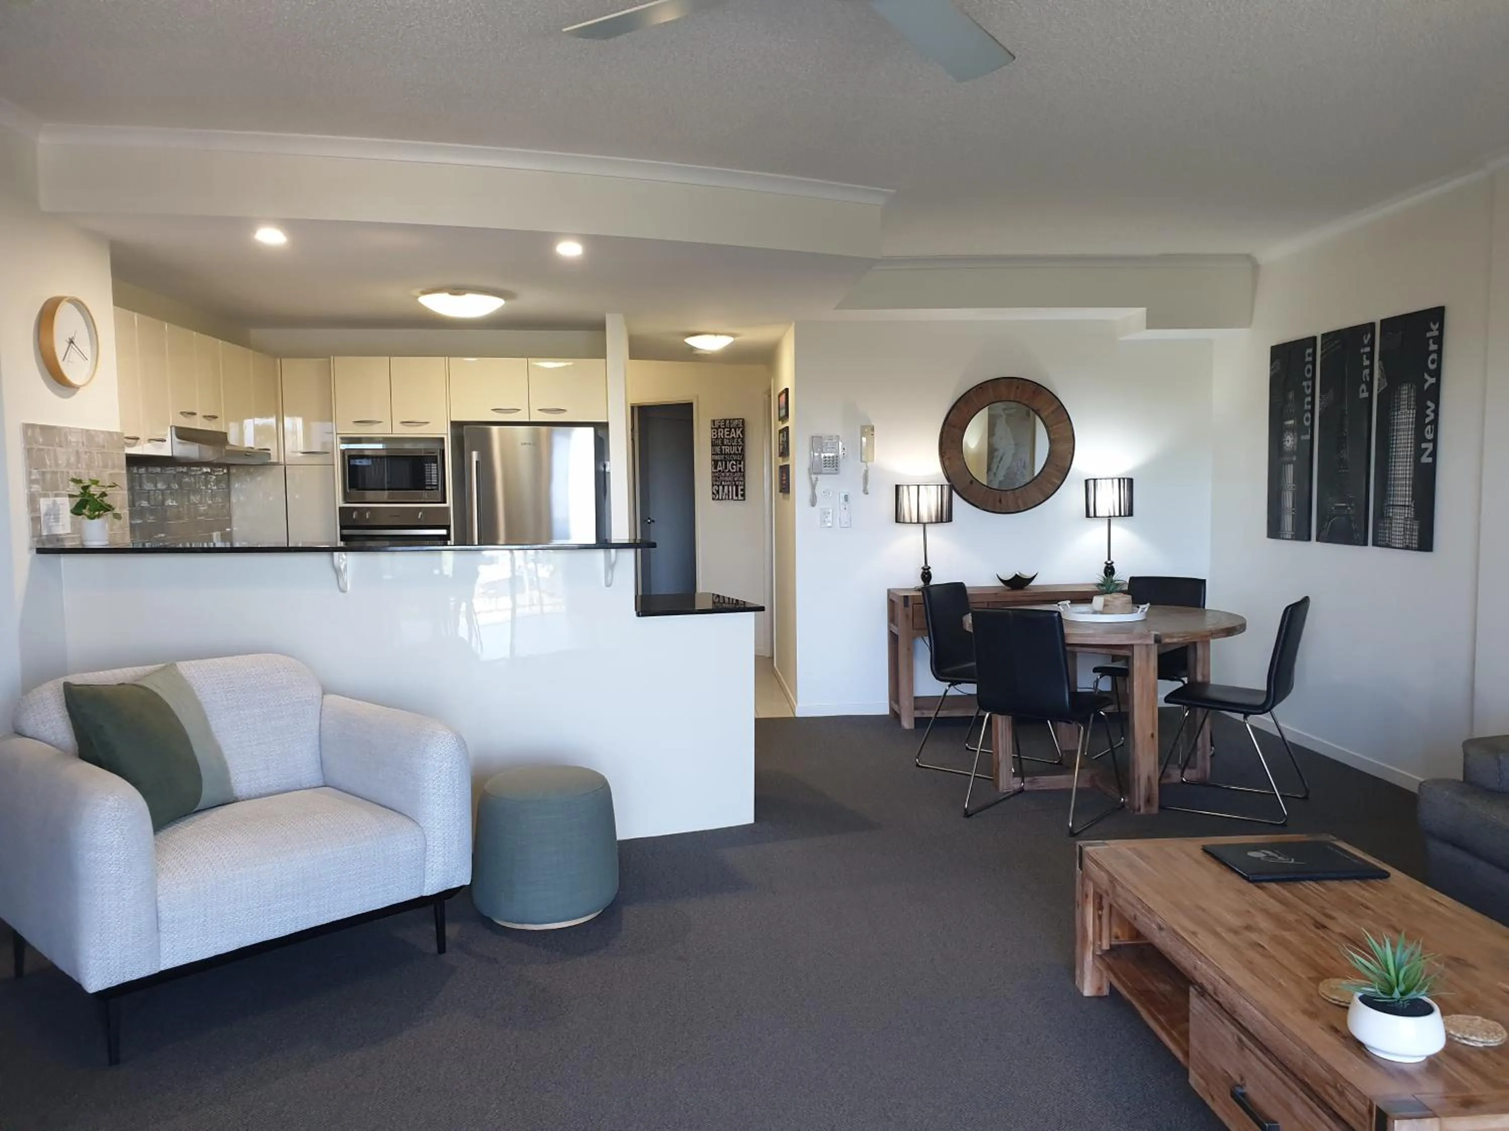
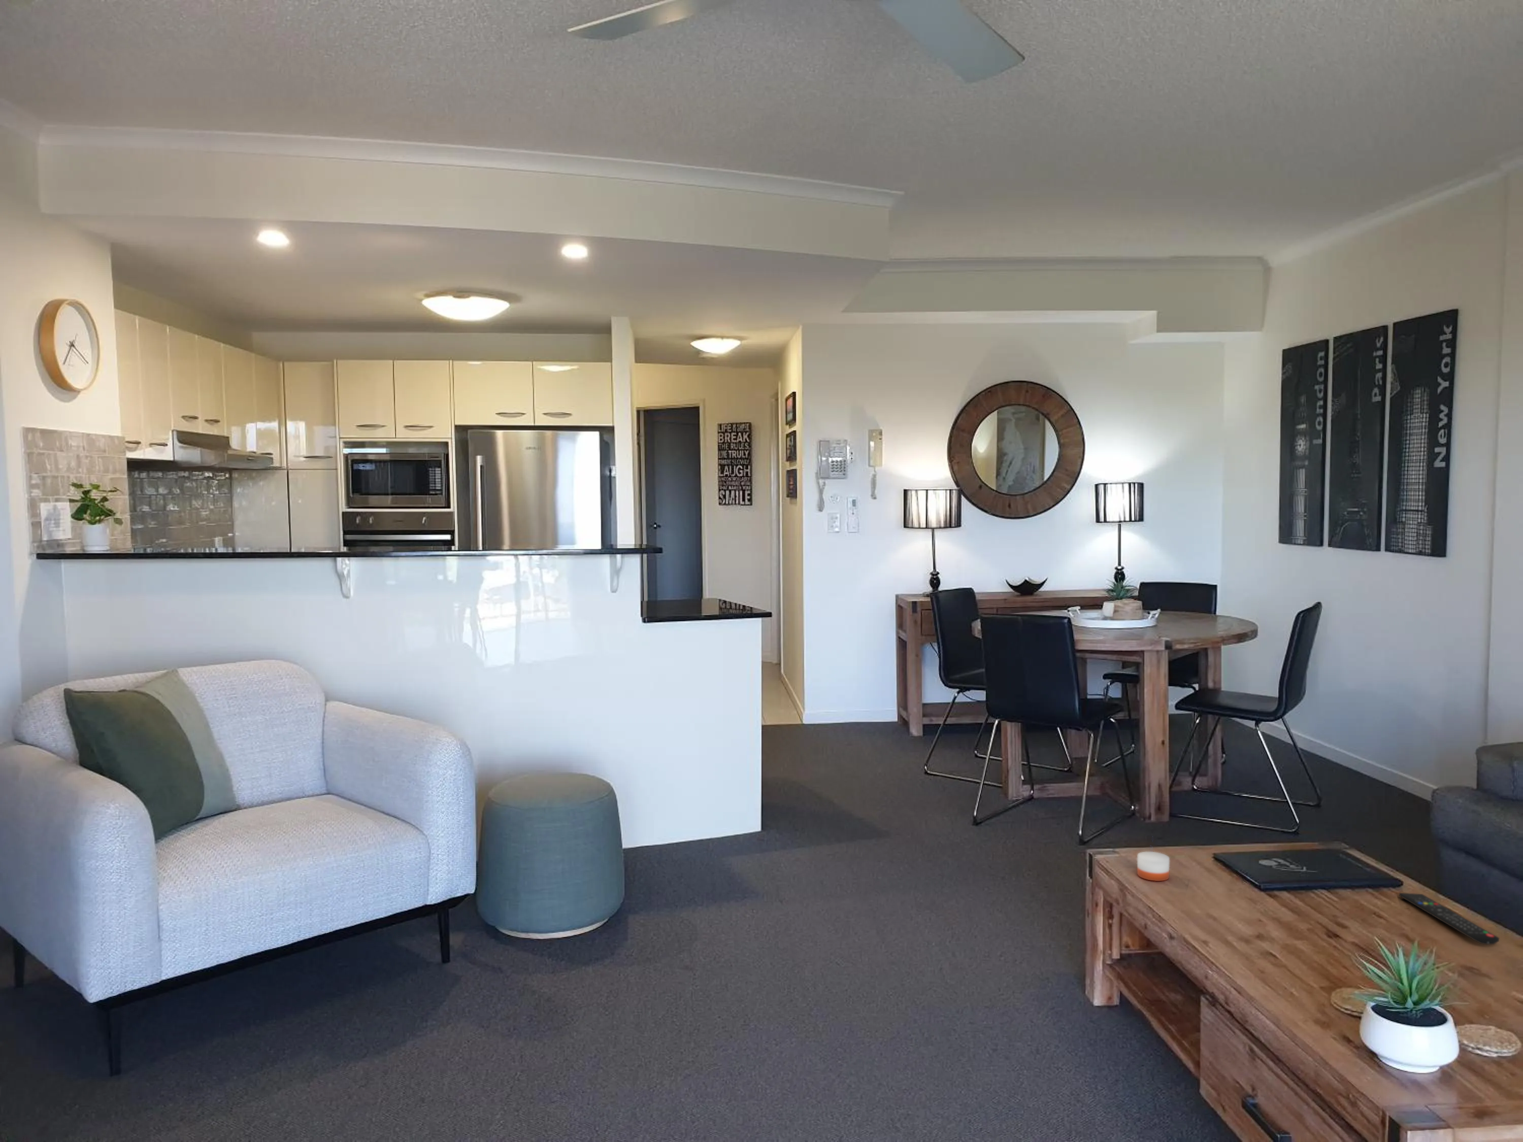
+ remote control [1398,892,1500,945]
+ candle [1137,836,1170,882]
